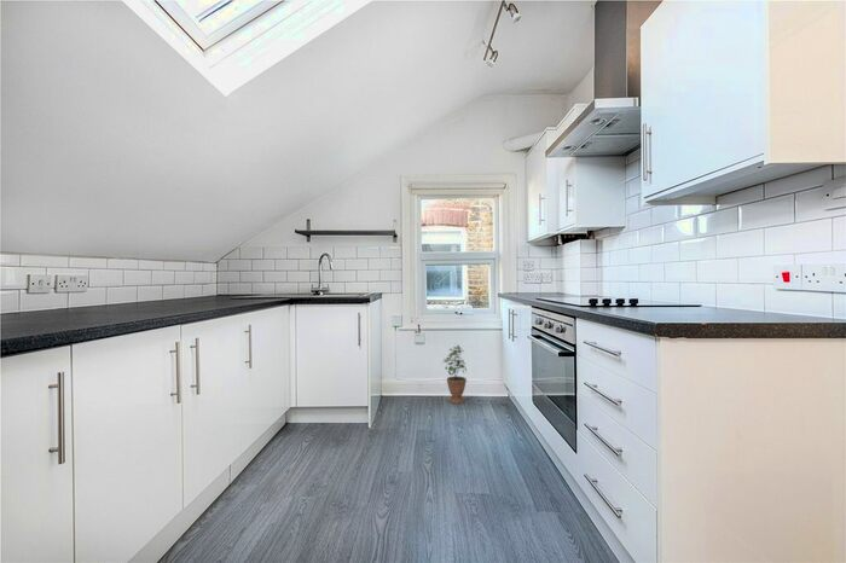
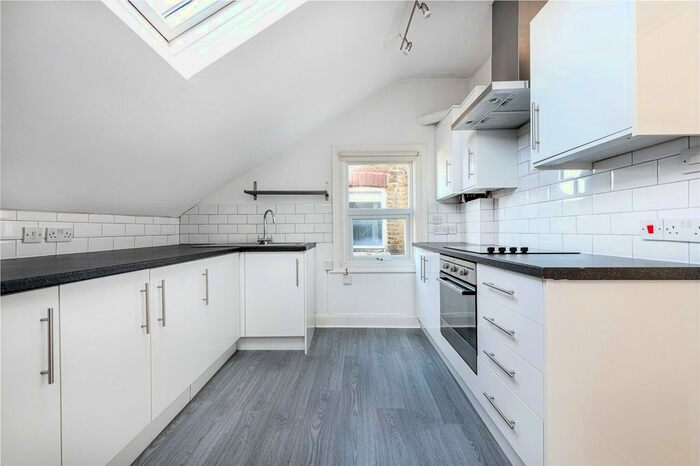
- potted plant [441,342,468,405]
